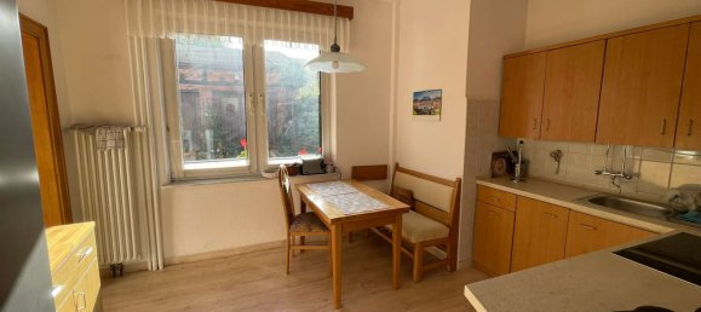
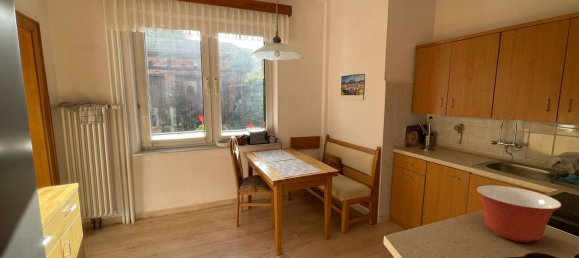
+ mixing bowl [475,184,563,243]
